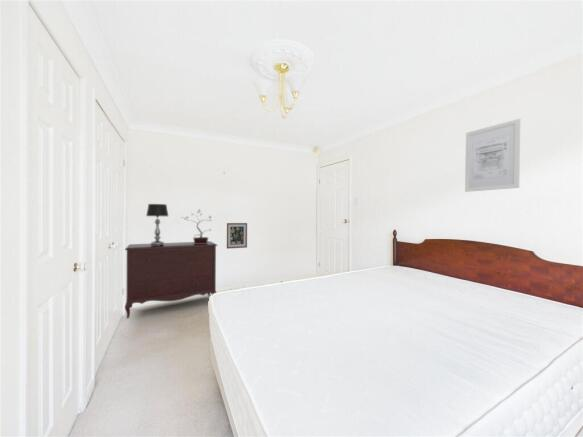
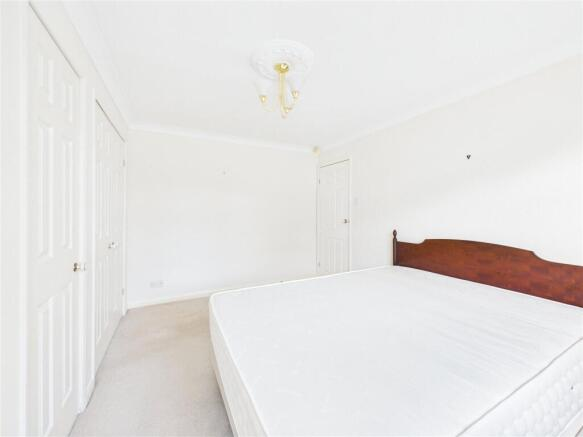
- wall art [226,222,248,250]
- table lamp [145,203,169,246]
- wall art [464,118,521,193]
- potted plant [182,209,212,244]
- dresser [124,240,218,320]
